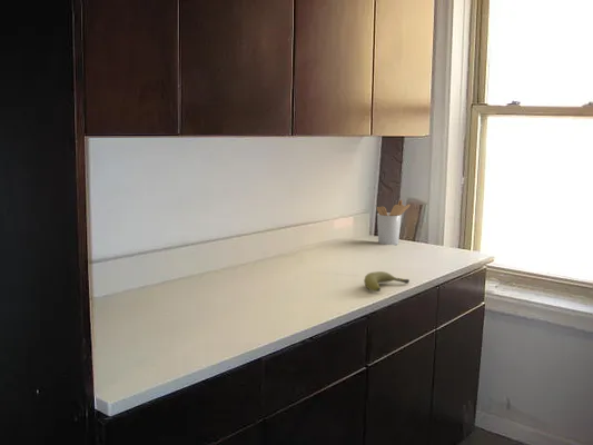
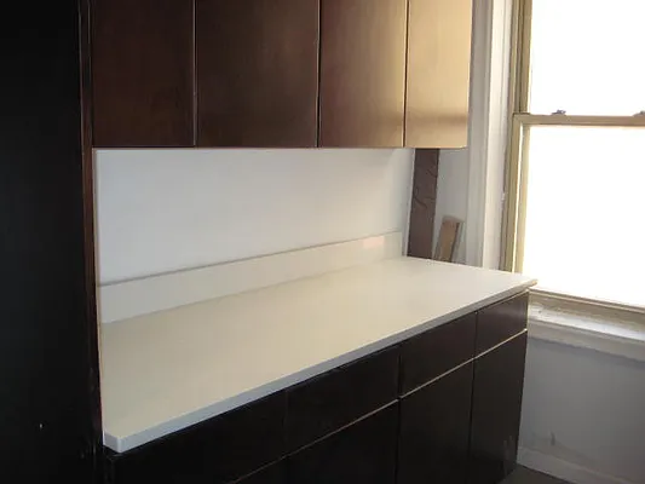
- fruit [363,270,411,293]
- utensil holder [376,199,412,246]
